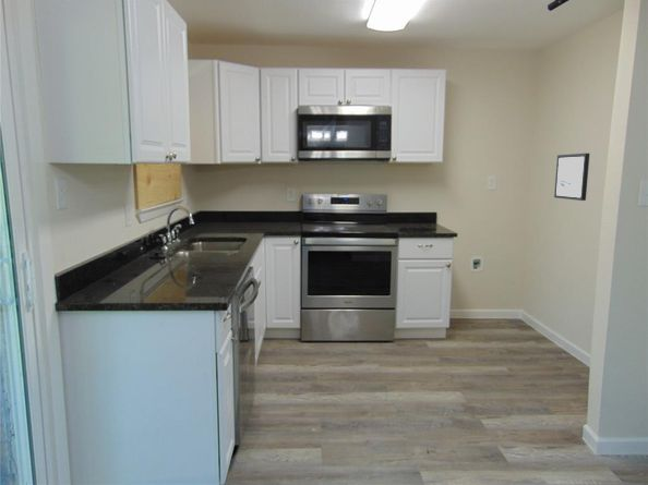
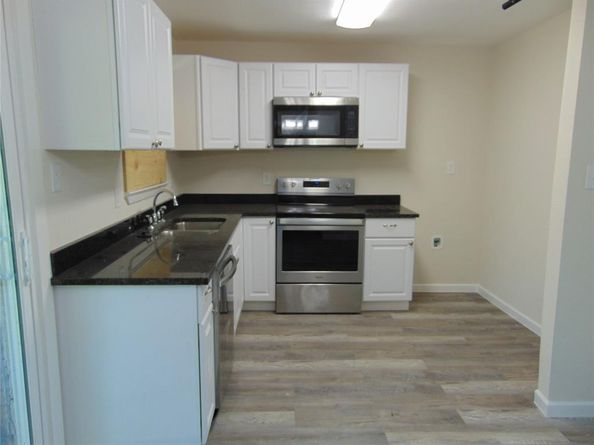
- wall art [553,153,590,202]
